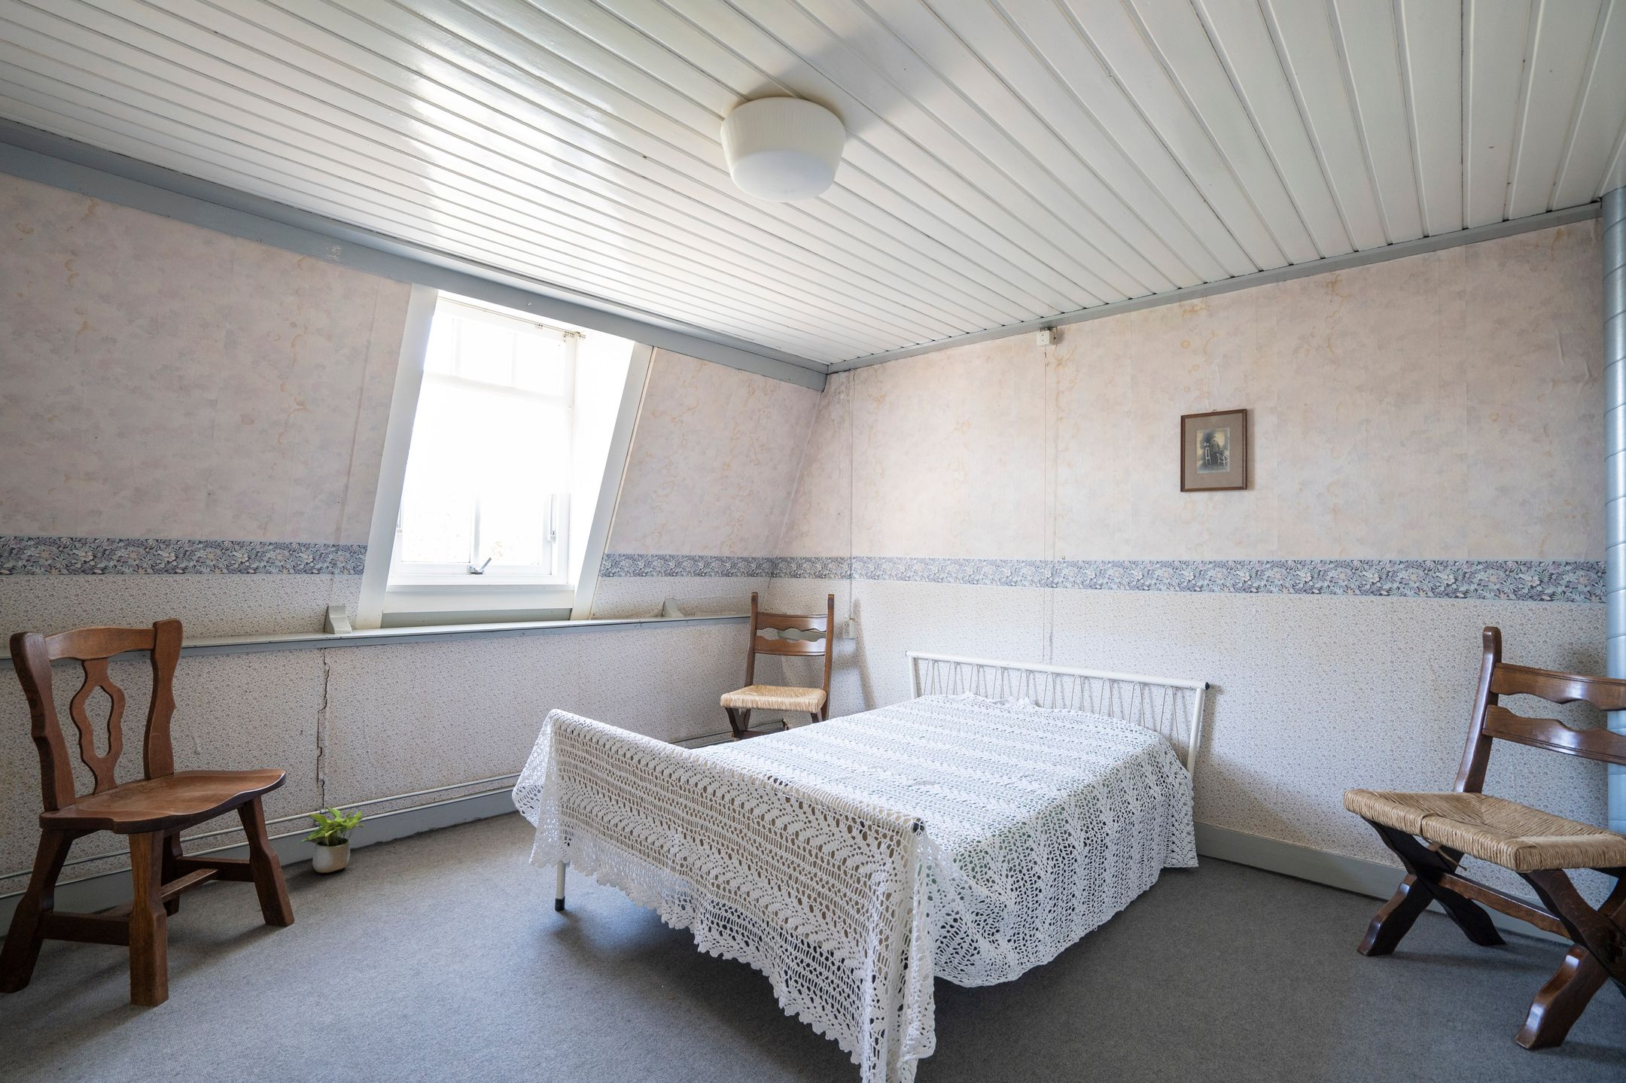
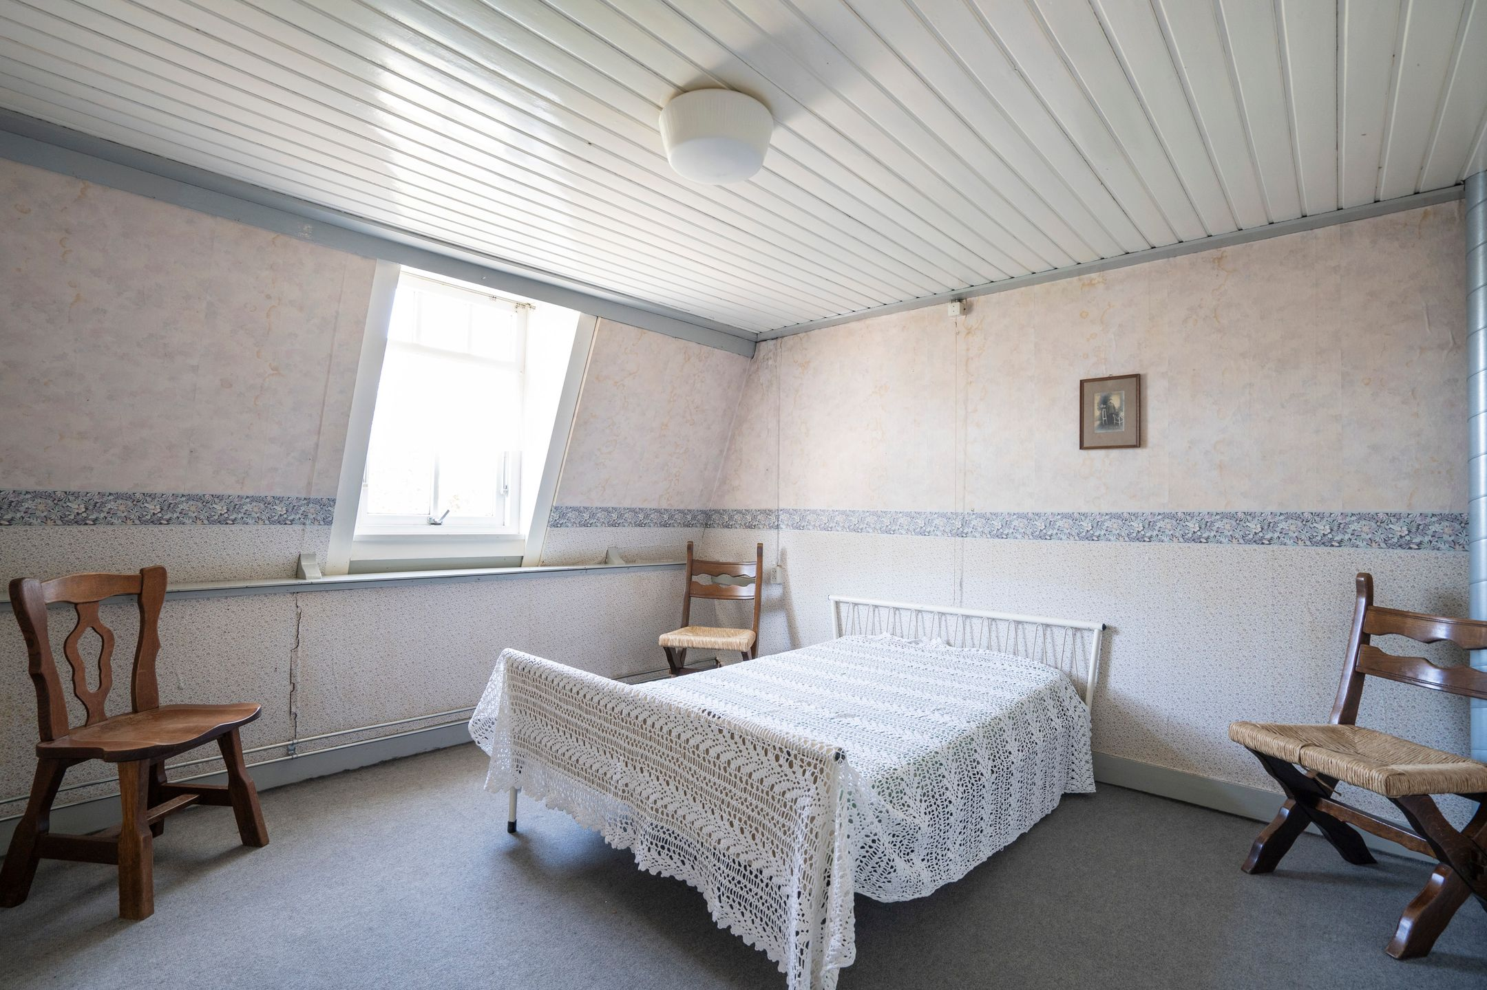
- potted plant [296,805,365,874]
